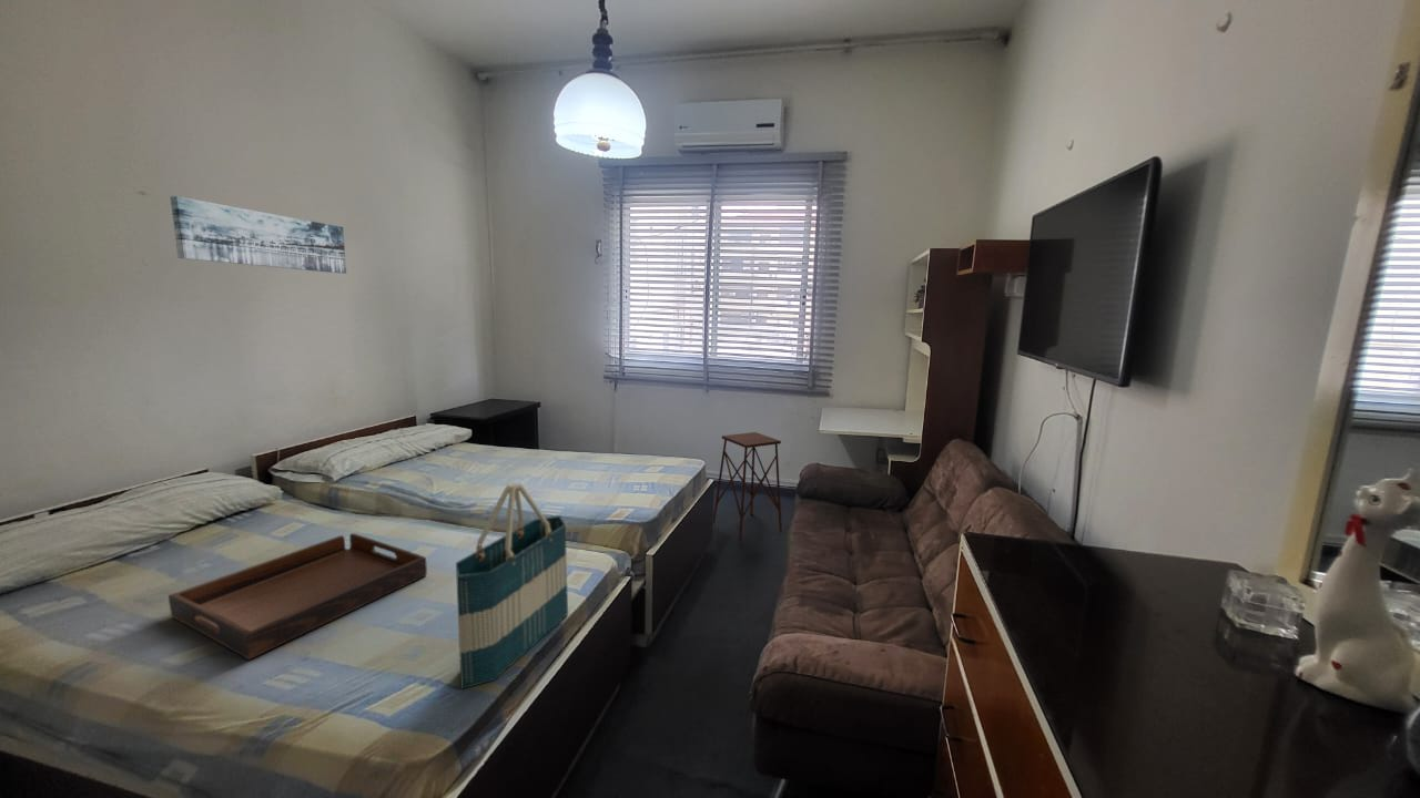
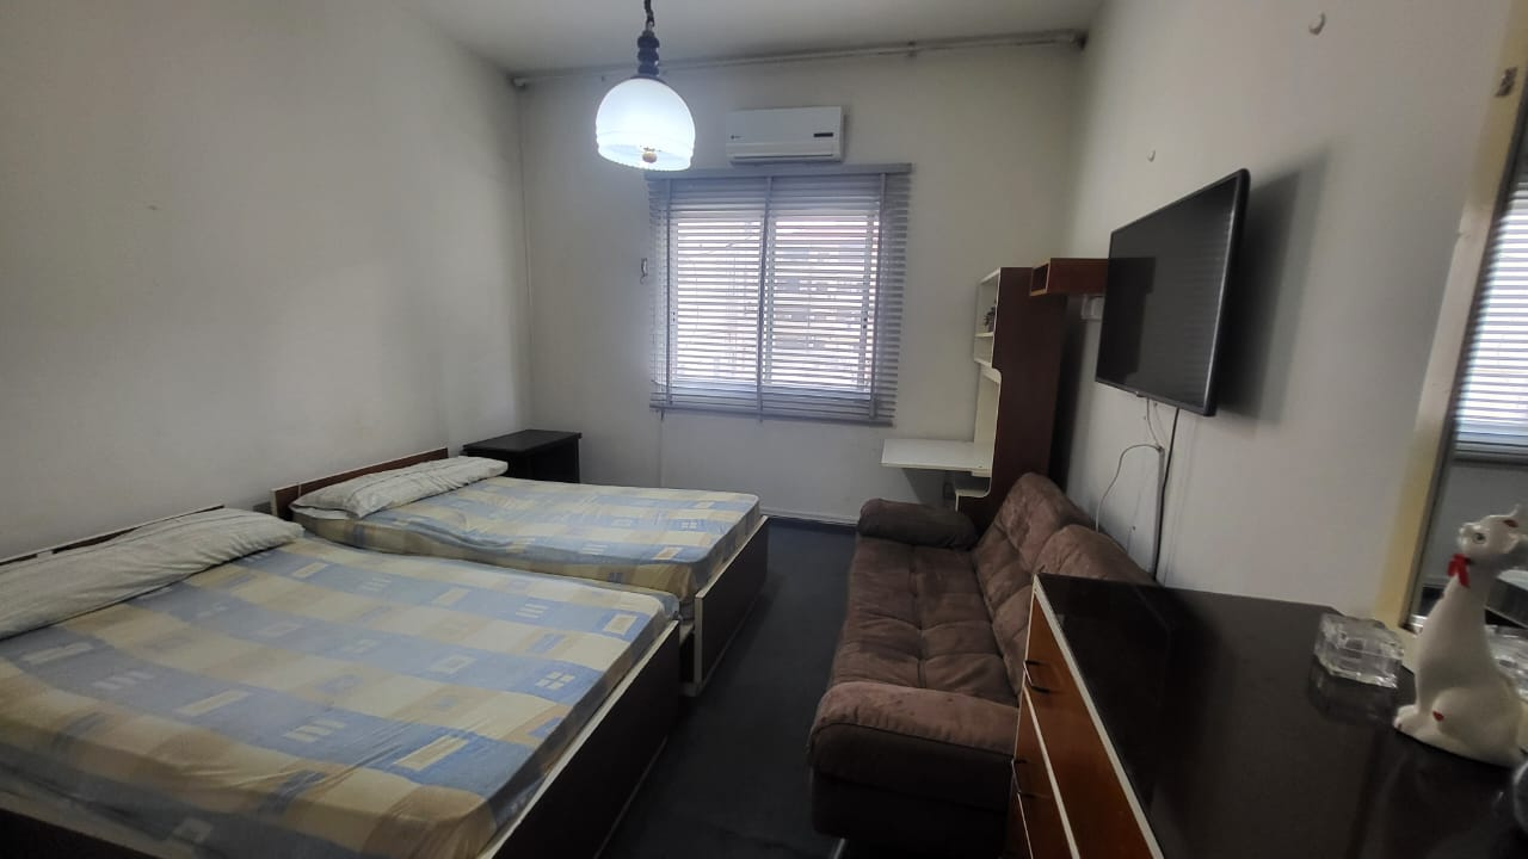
- tote bag [455,482,569,690]
- wall art [169,195,347,275]
- serving tray [168,532,428,661]
- side table [712,431,783,543]
